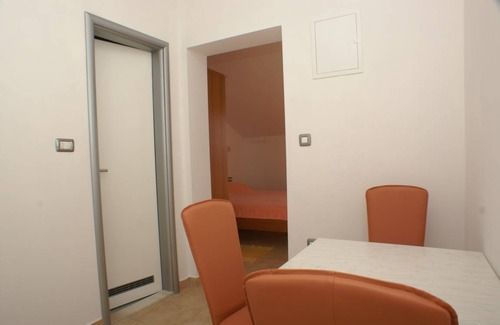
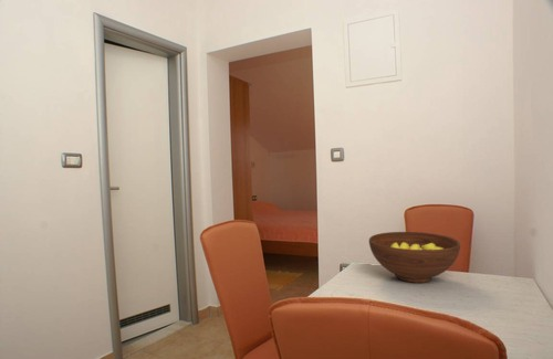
+ fruit bowl [368,231,461,284]
